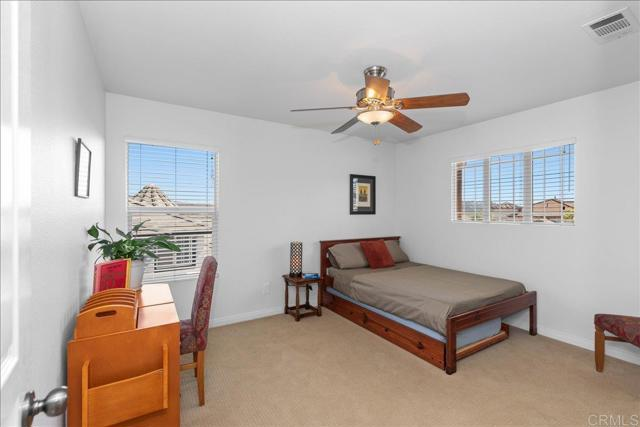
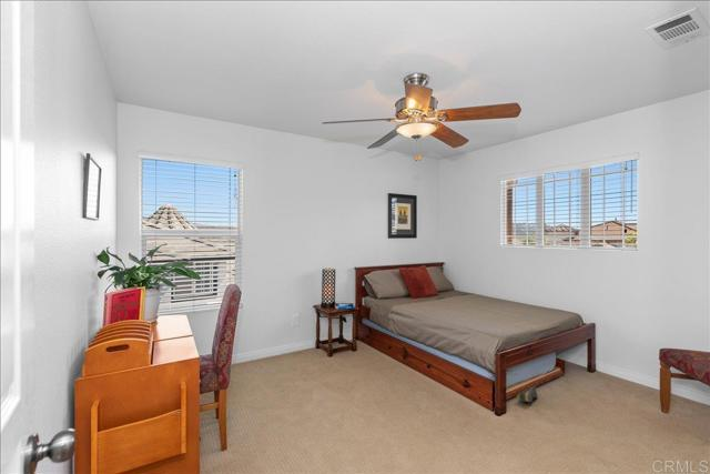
+ shoe [516,382,539,409]
